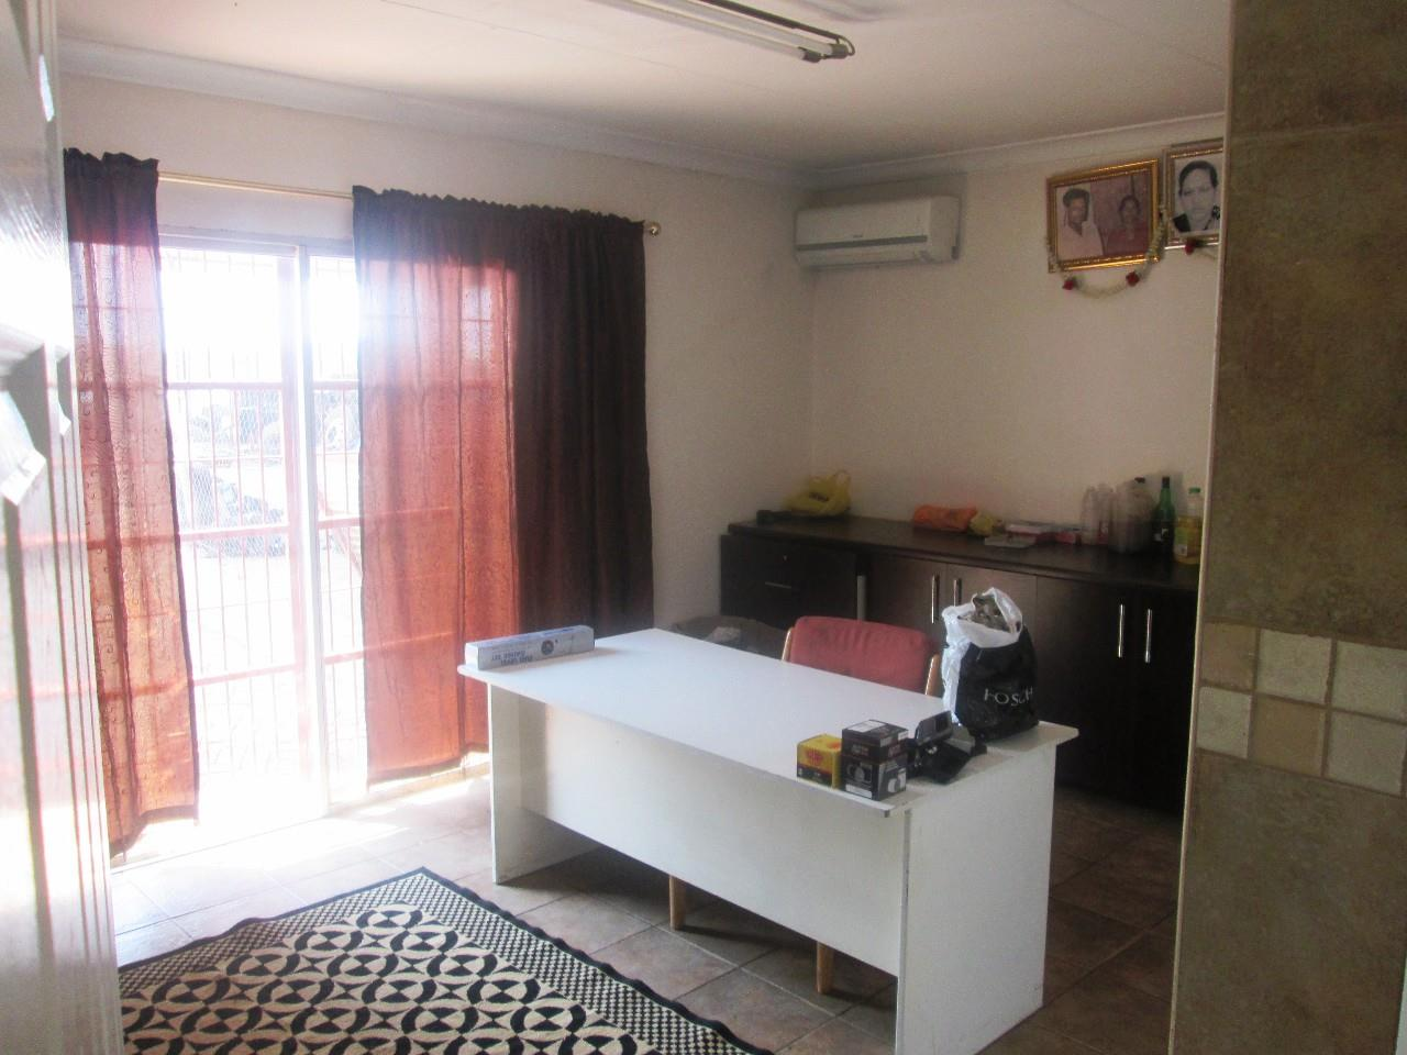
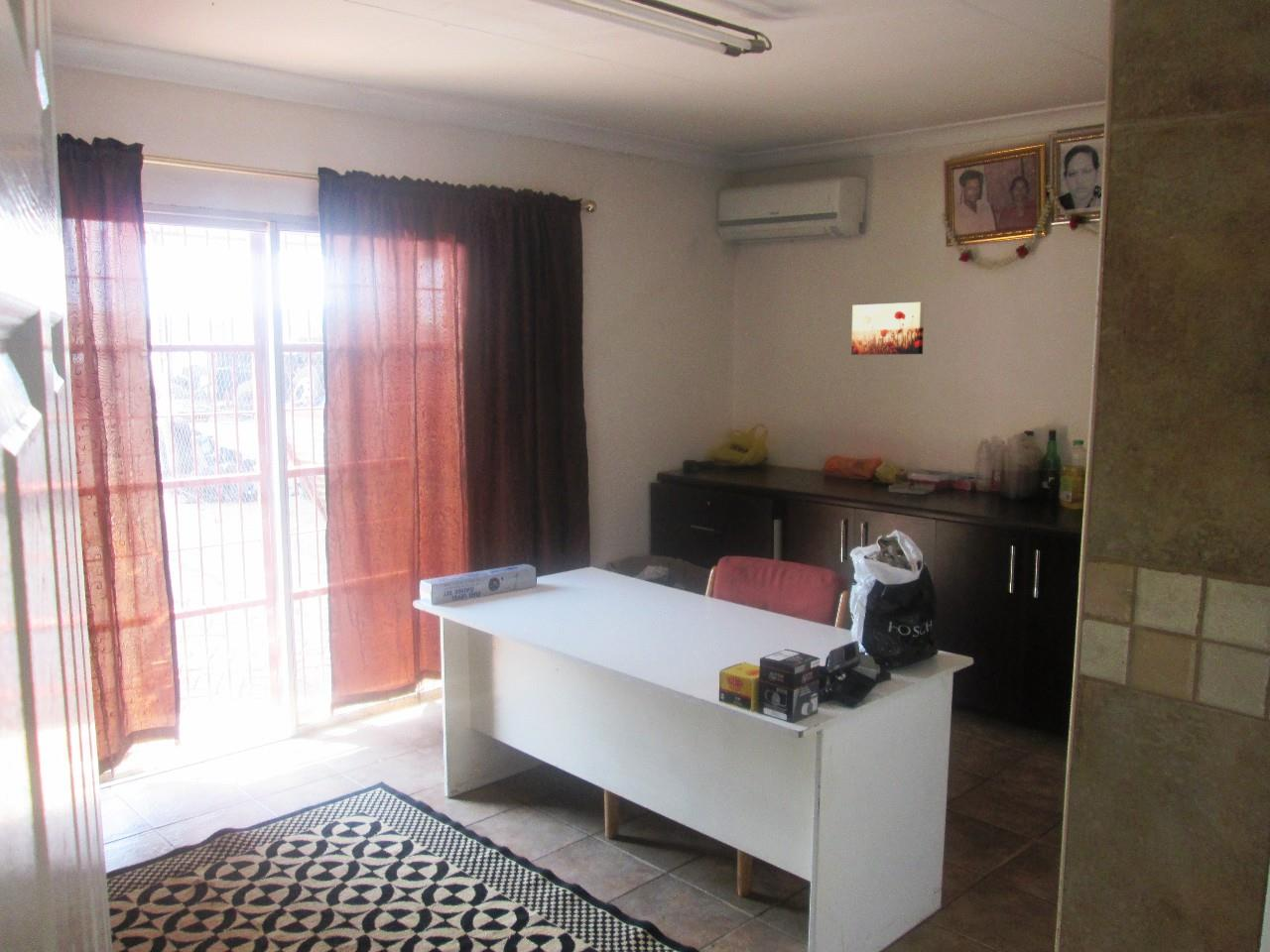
+ wall art [850,301,925,356]
